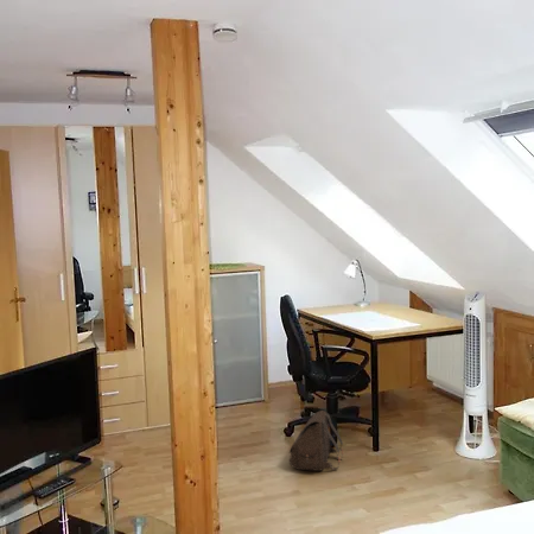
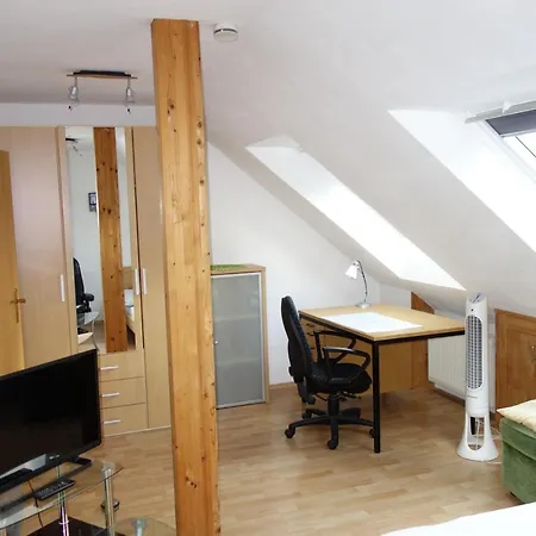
- satchel [288,409,344,472]
